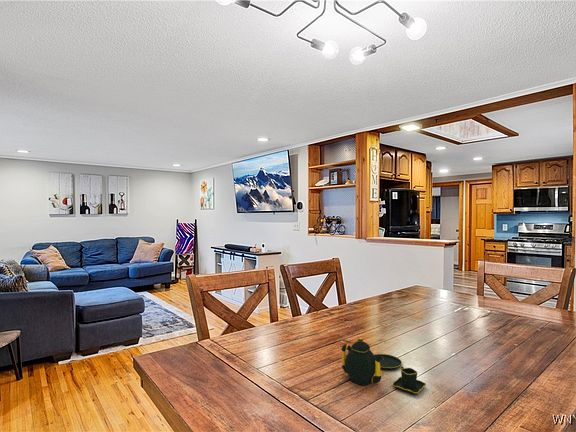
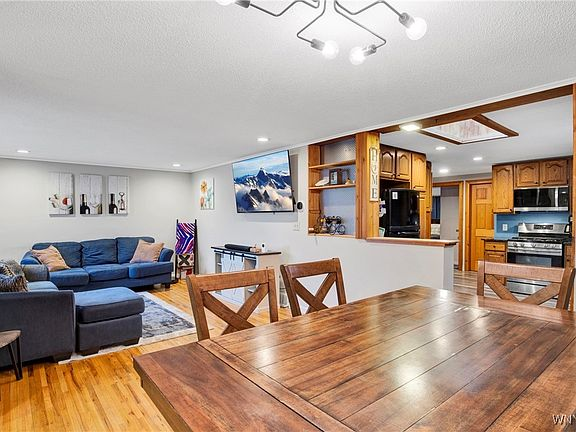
- teapot [340,337,427,395]
